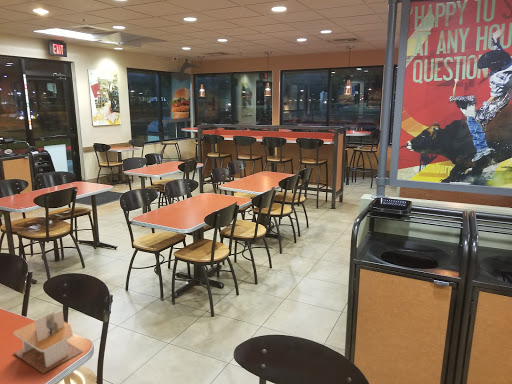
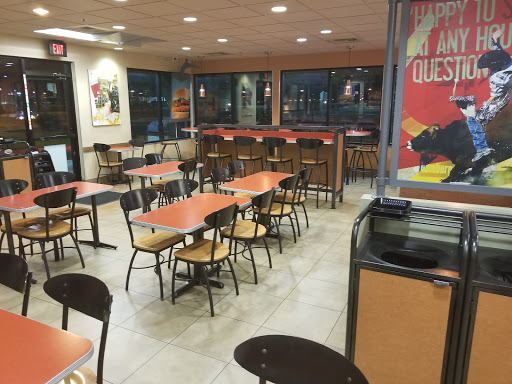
- napkin holder [12,309,84,374]
